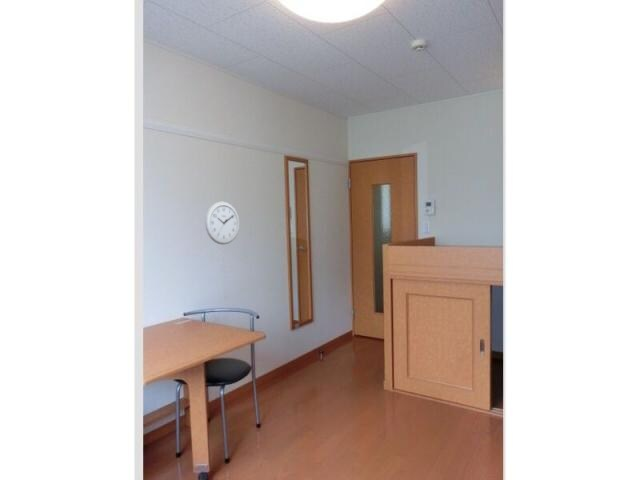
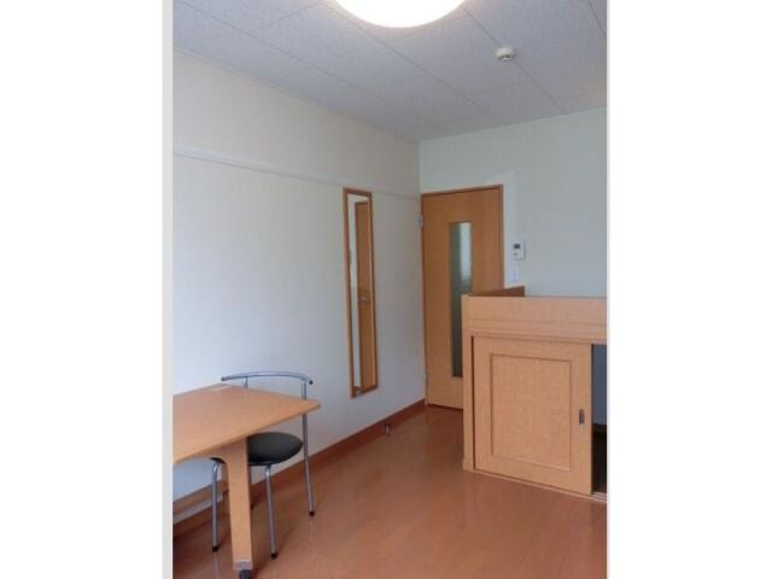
- wall clock [204,201,240,246]
